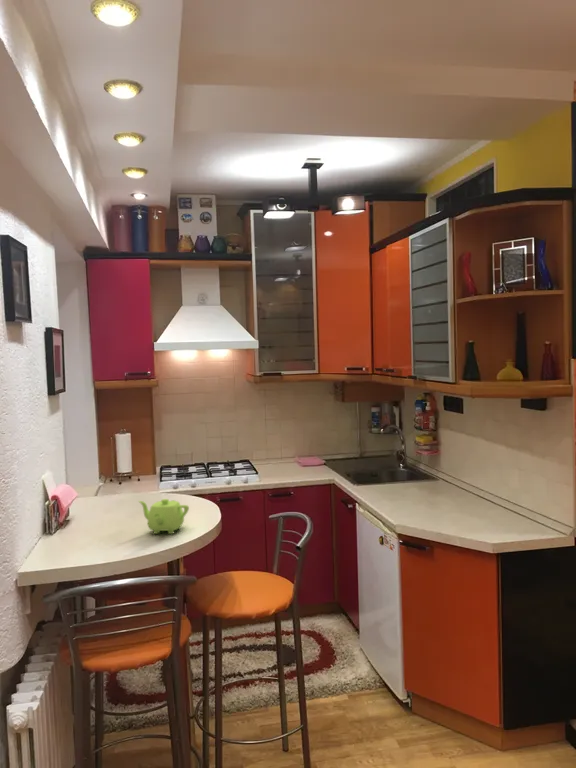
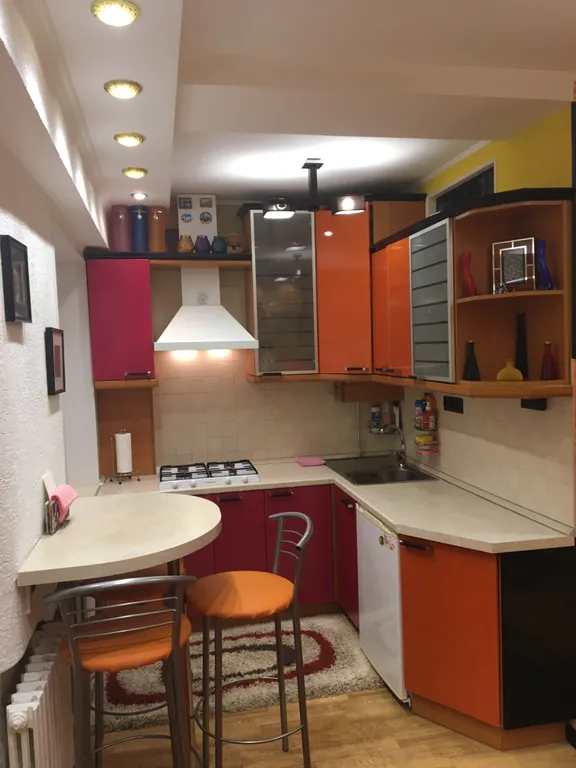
- teapot [137,498,190,535]
